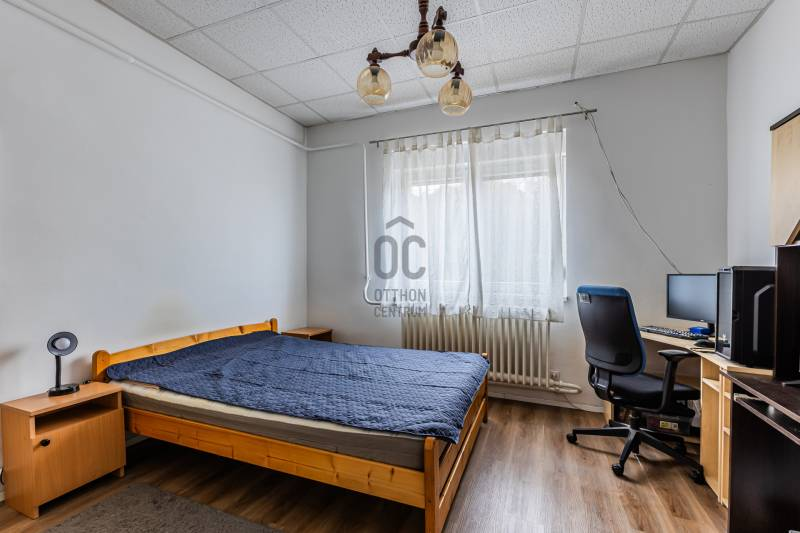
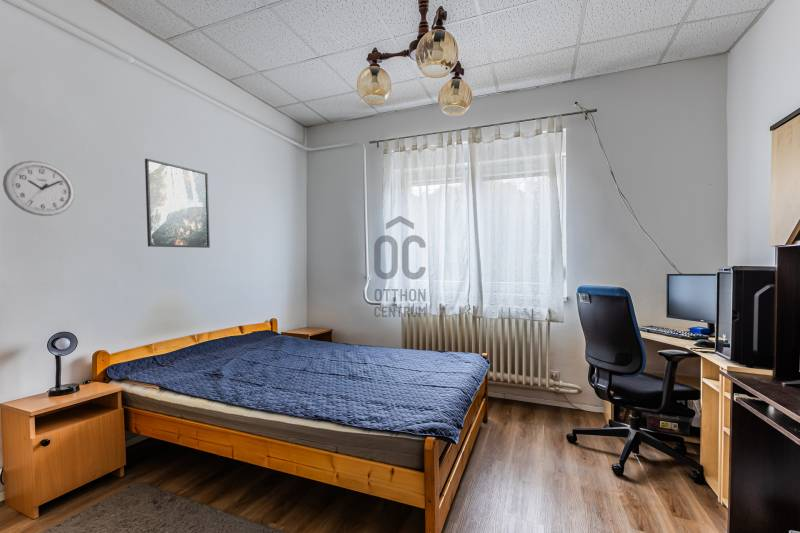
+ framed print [144,158,211,249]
+ wall clock [2,160,76,217]
